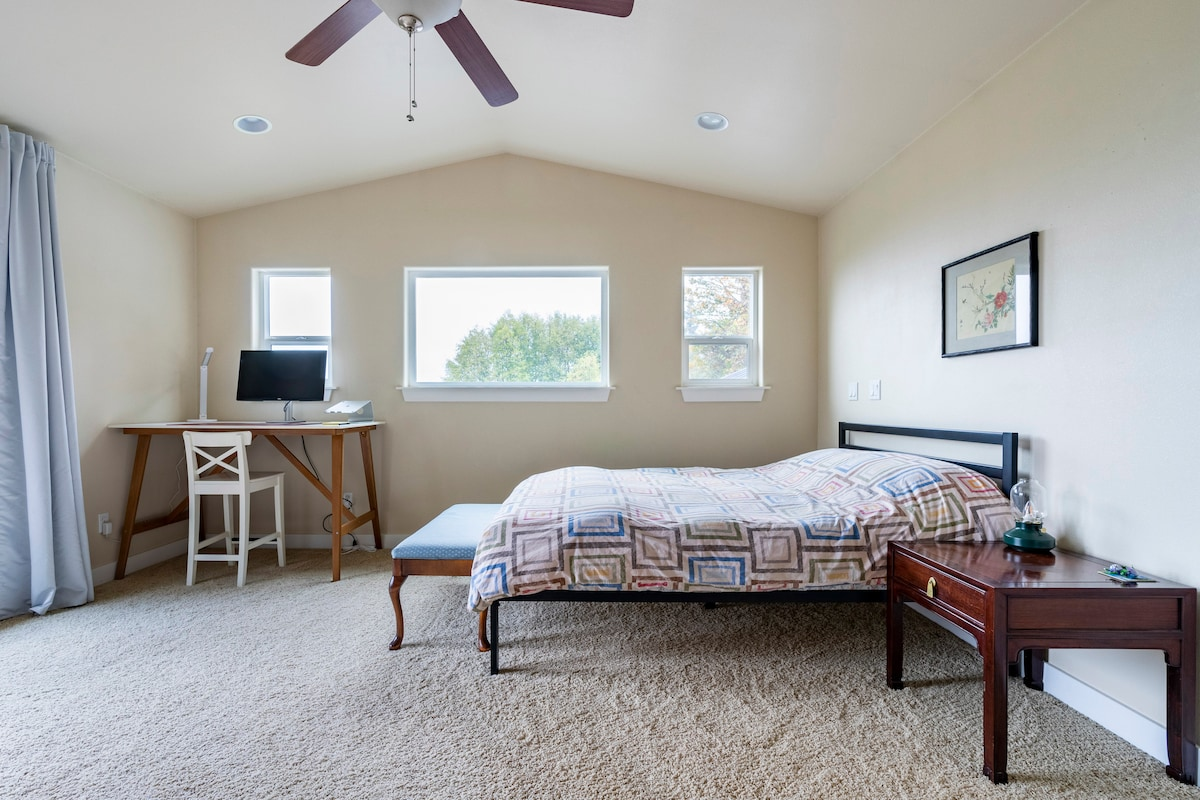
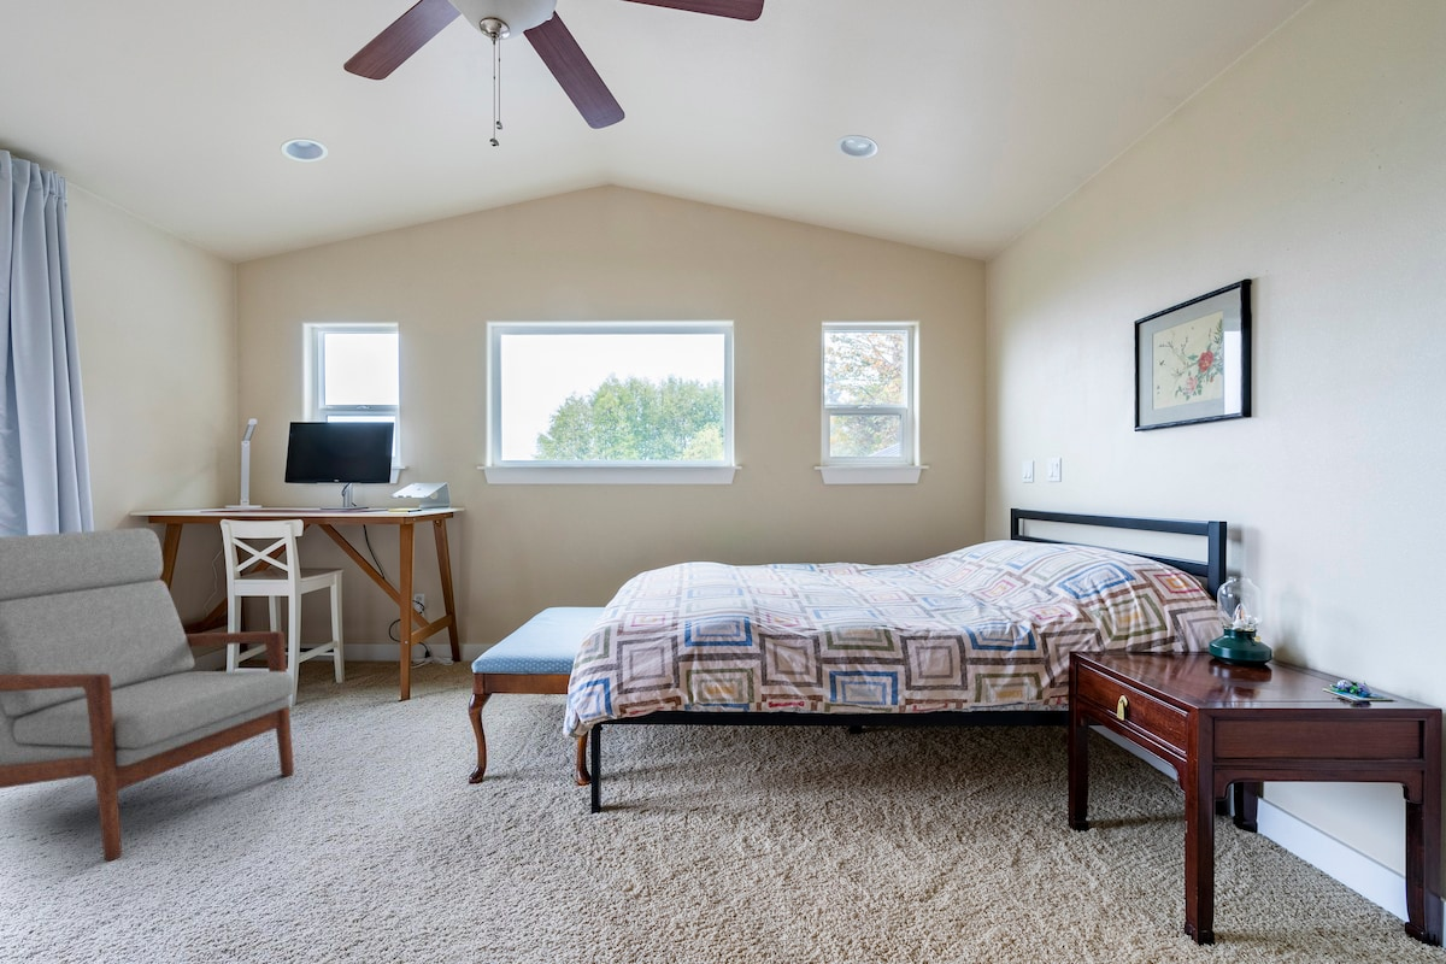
+ armchair [0,527,295,862]
